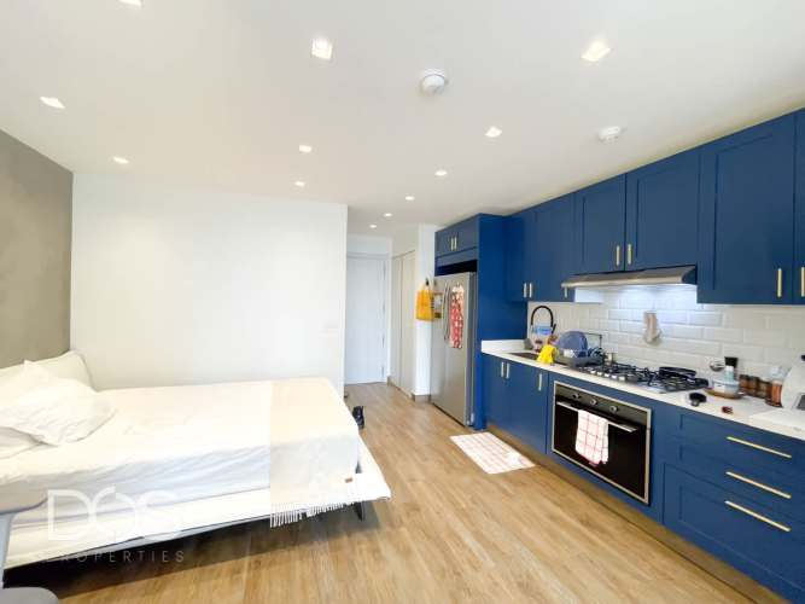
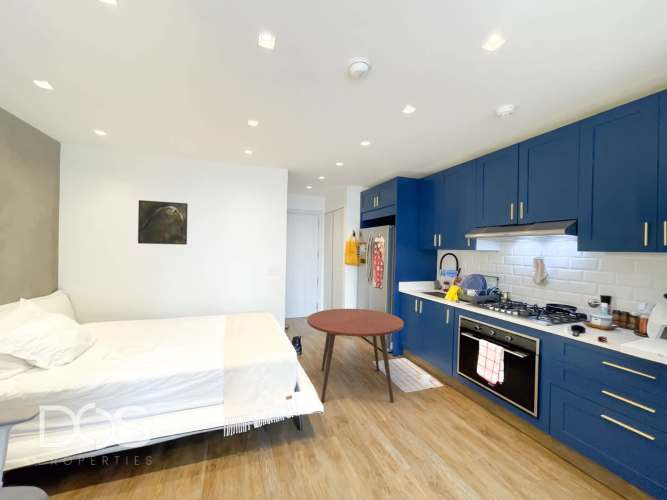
+ dining table [306,308,405,403]
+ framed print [137,199,189,246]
